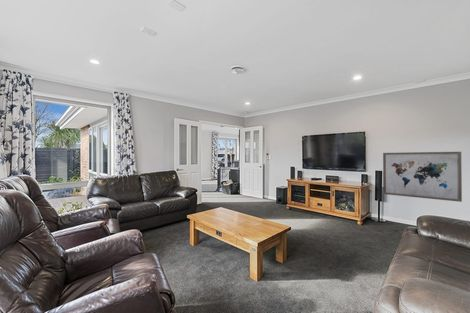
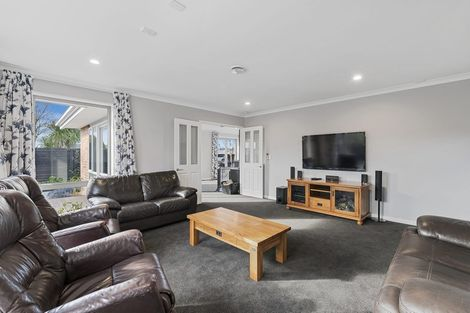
- wall art [382,151,463,203]
